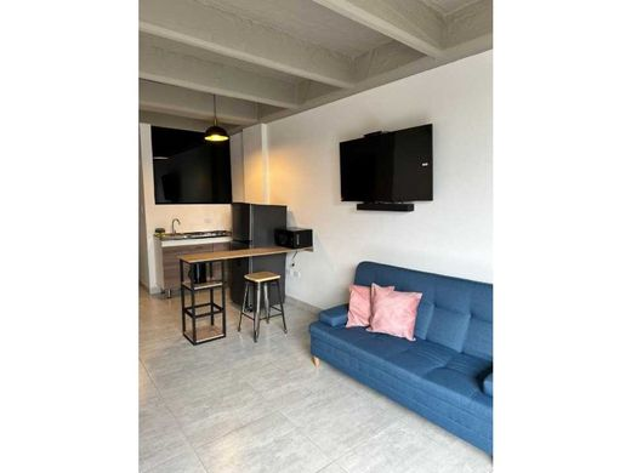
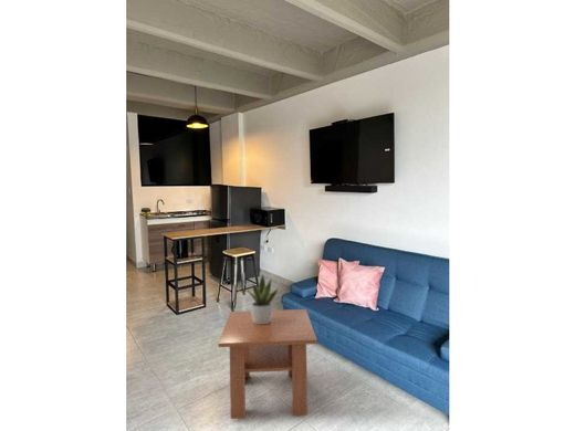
+ potted plant [243,272,280,324]
+ coffee table [217,308,318,420]
